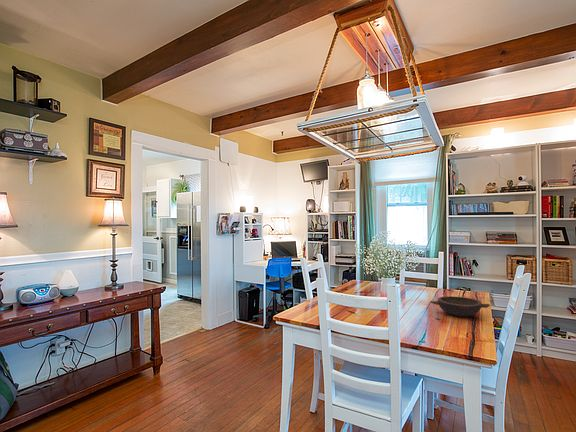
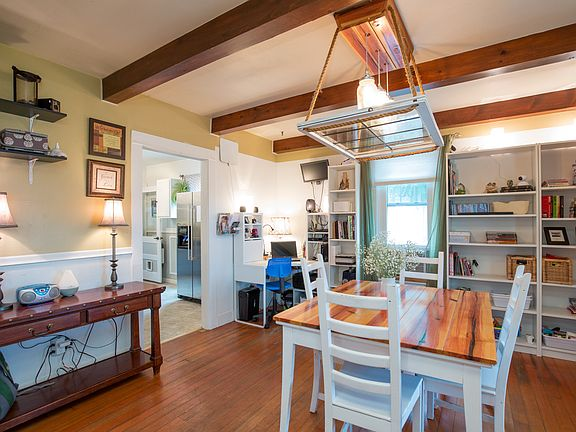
- bowl [429,295,491,318]
